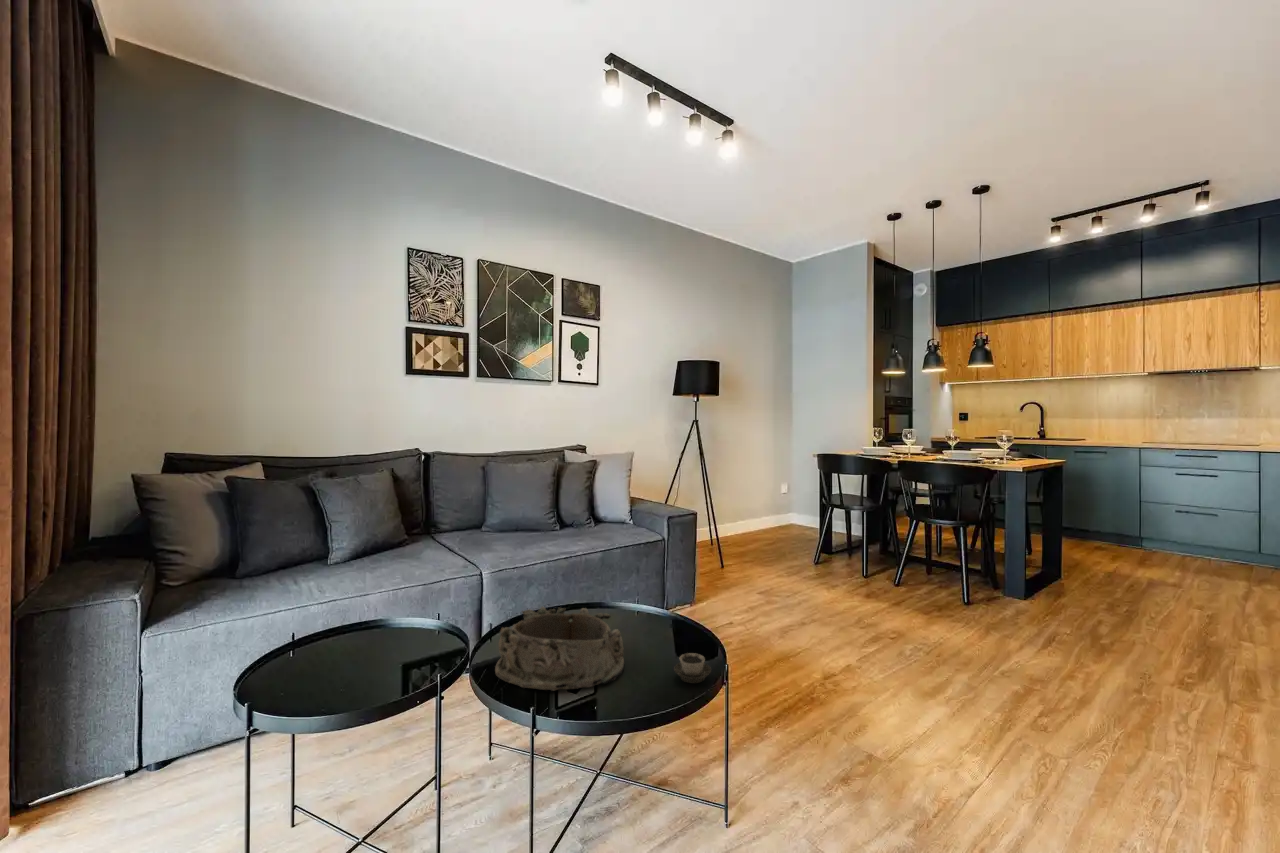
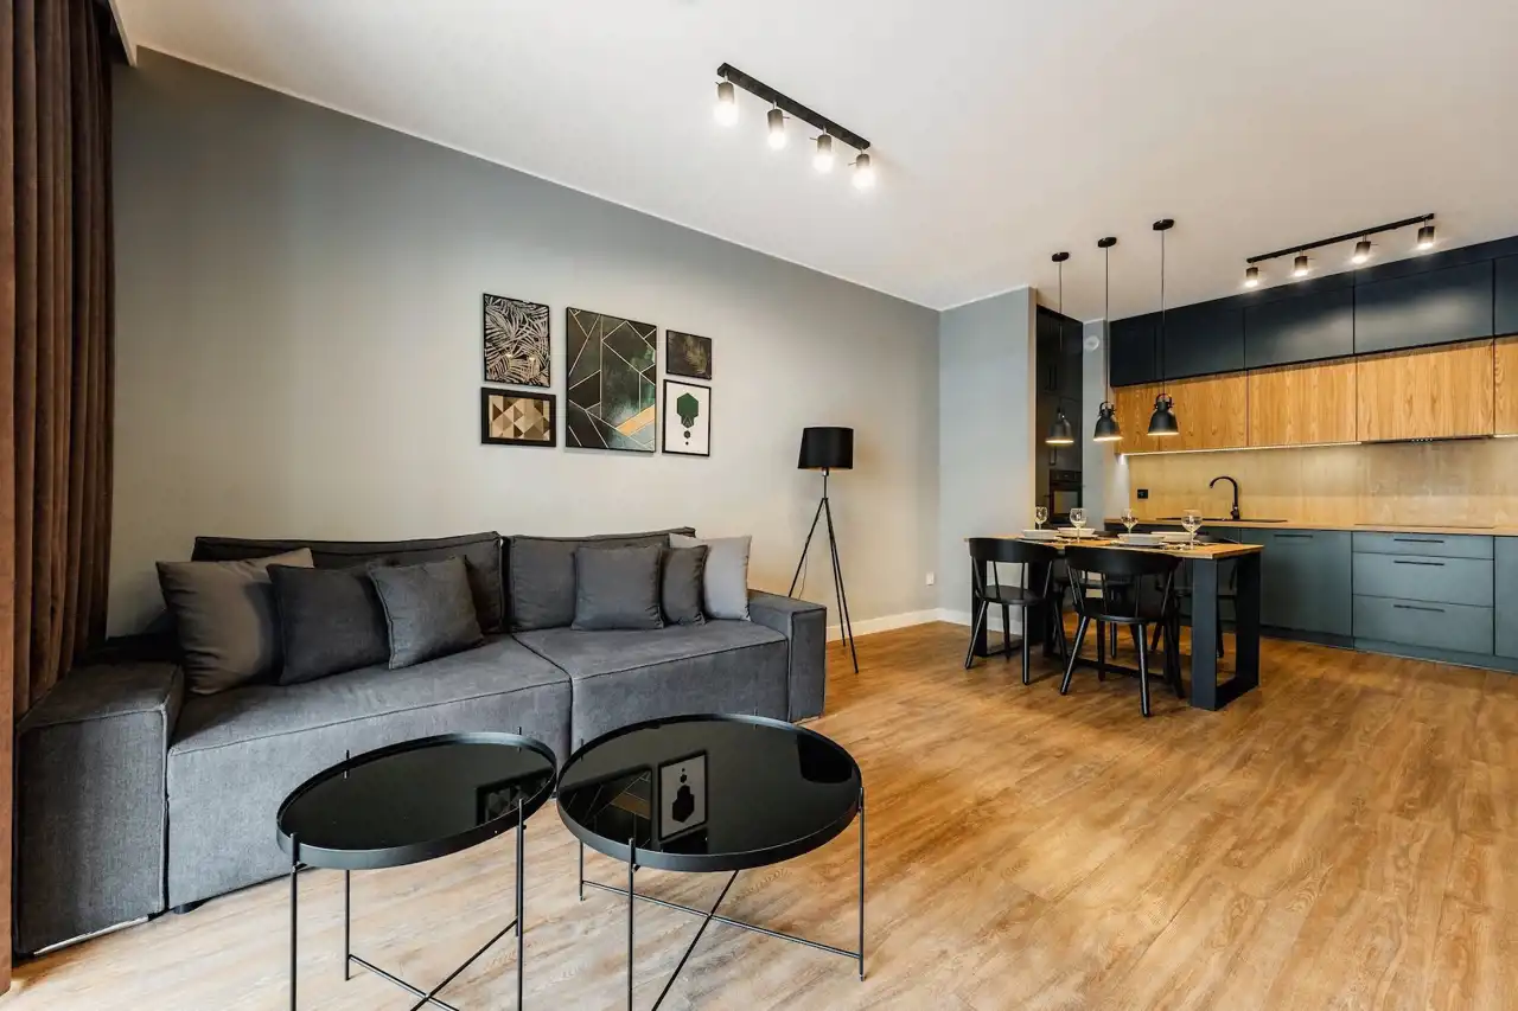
- cup [673,652,712,684]
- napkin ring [494,606,626,692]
